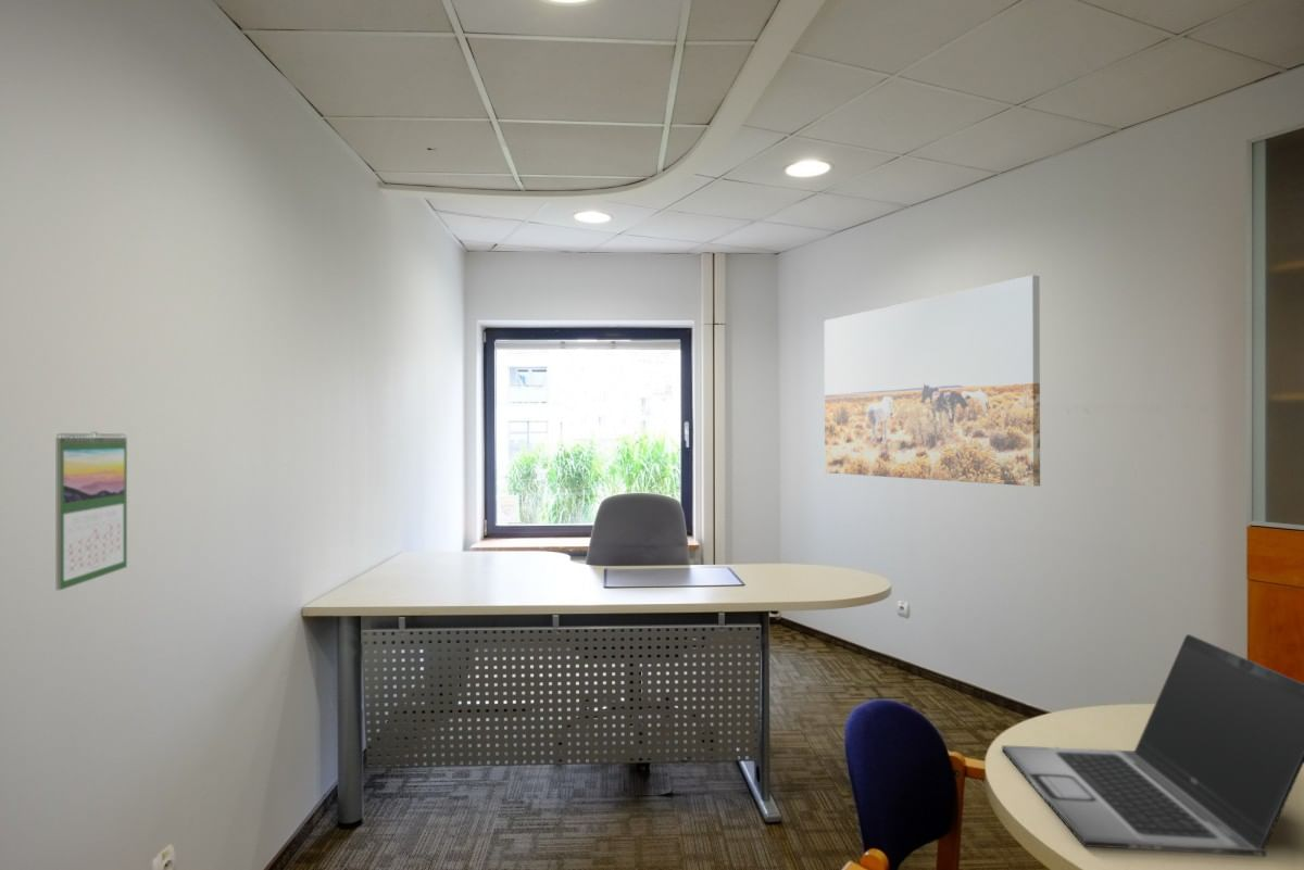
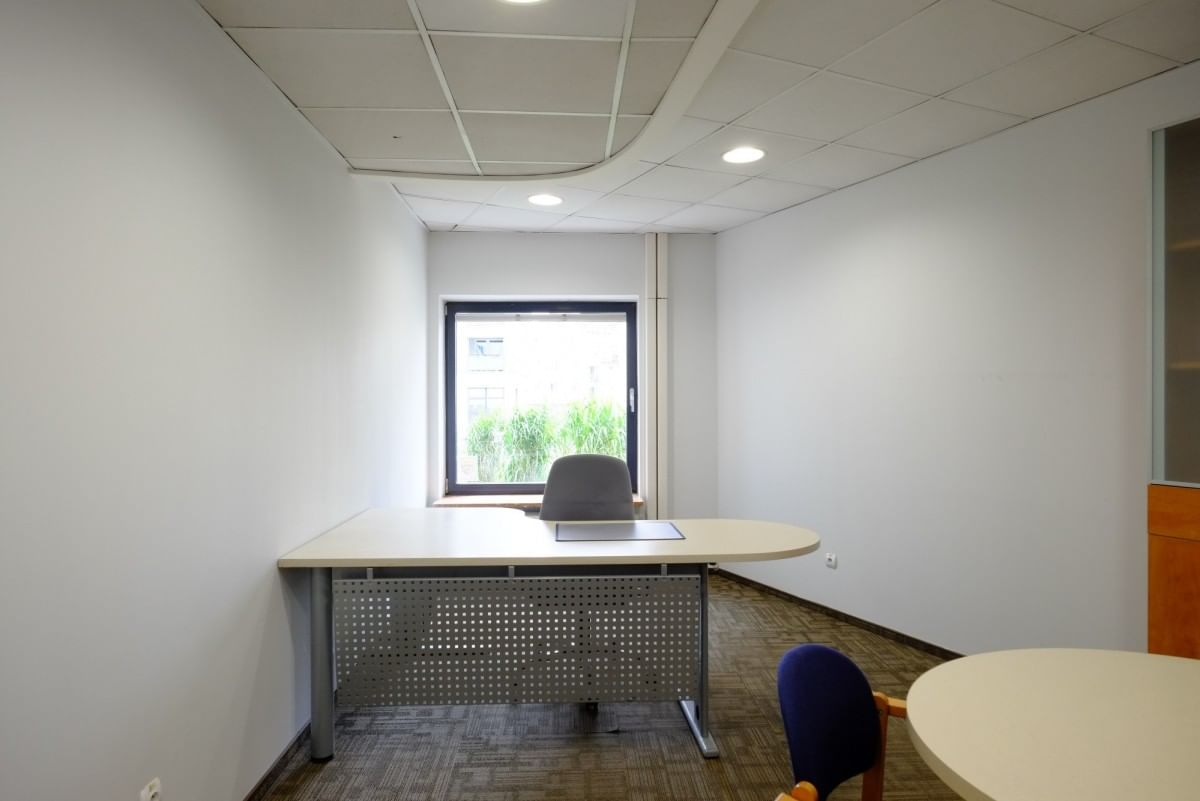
- wall art [824,274,1041,488]
- laptop [1001,632,1304,858]
- calendar [55,430,128,591]
